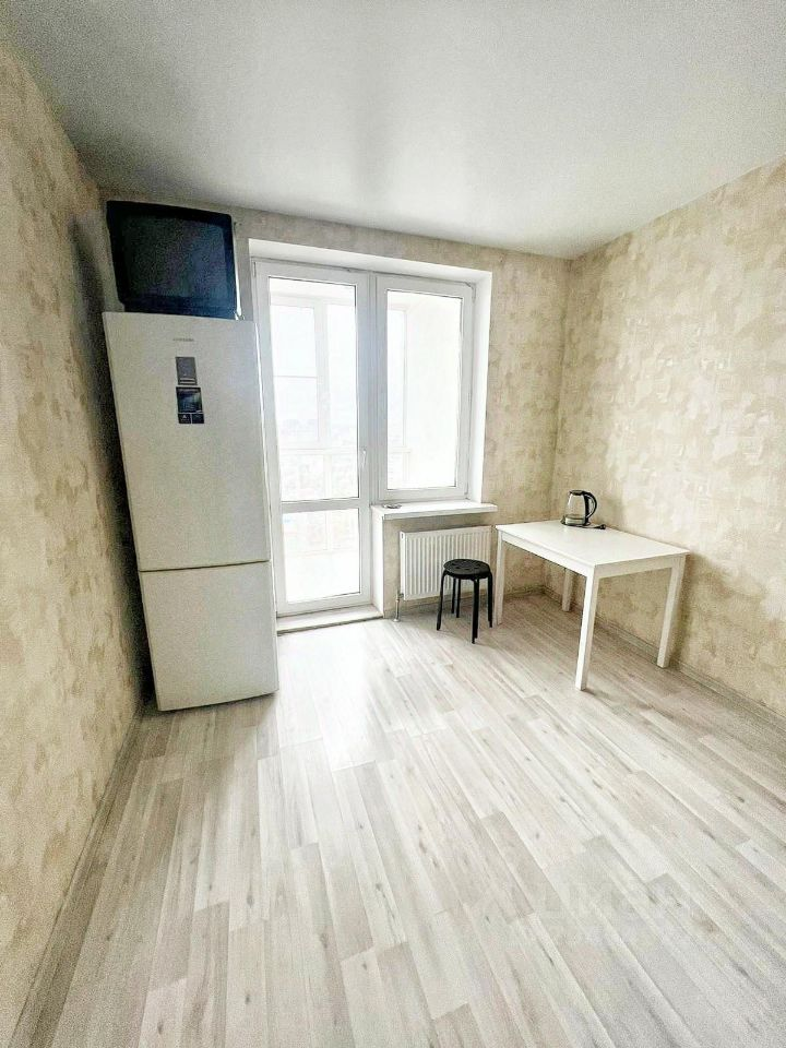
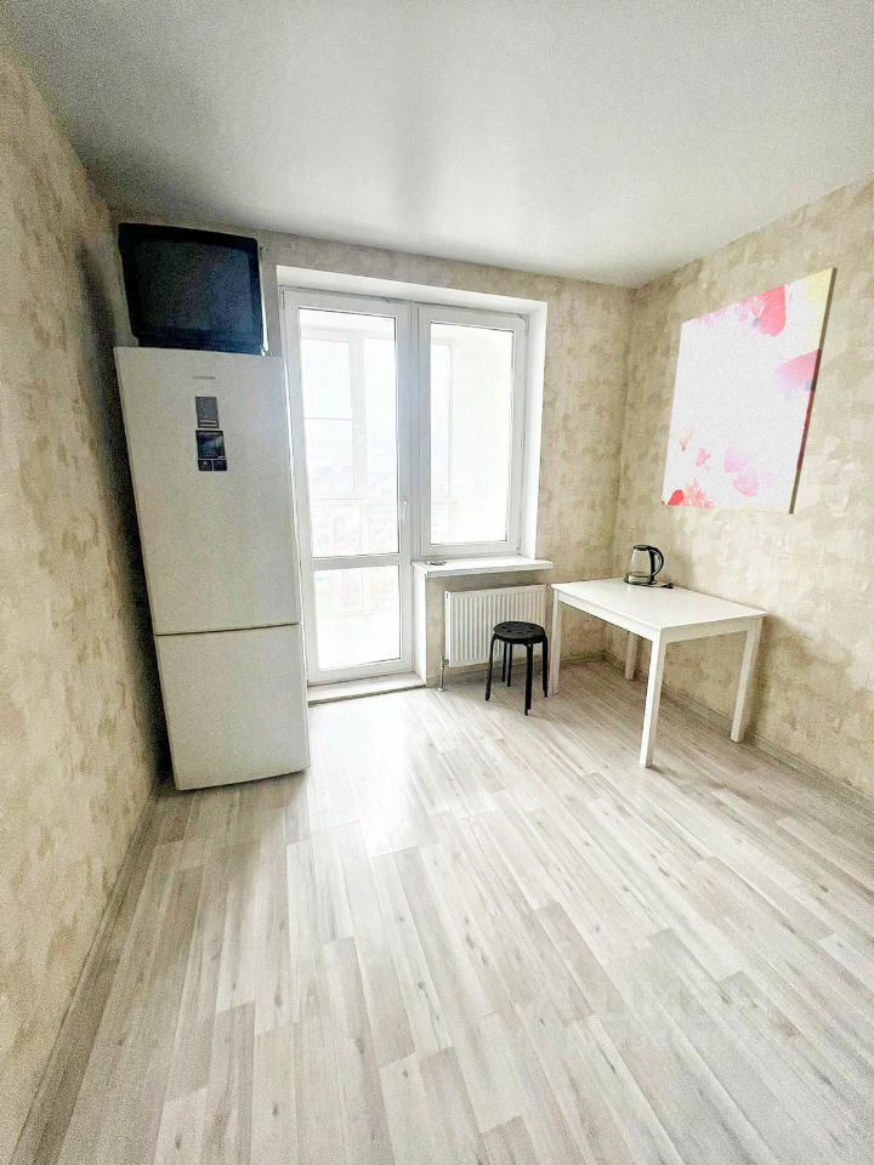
+ wall art [660,266,839,516]
